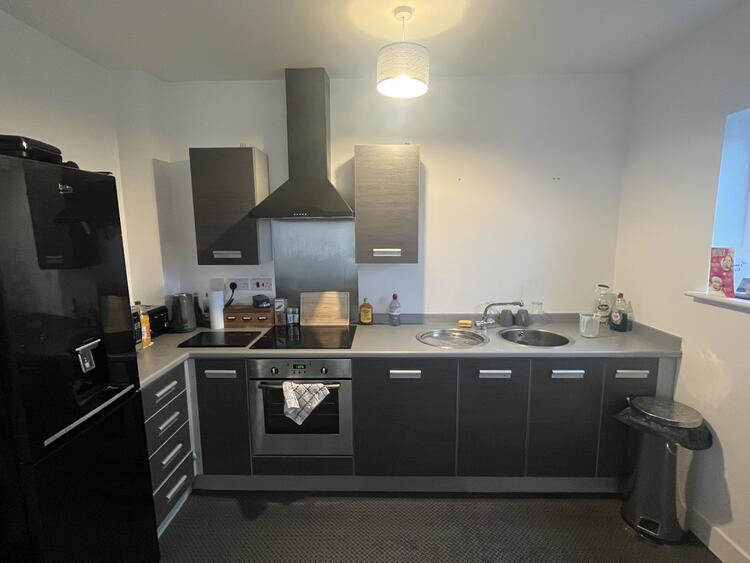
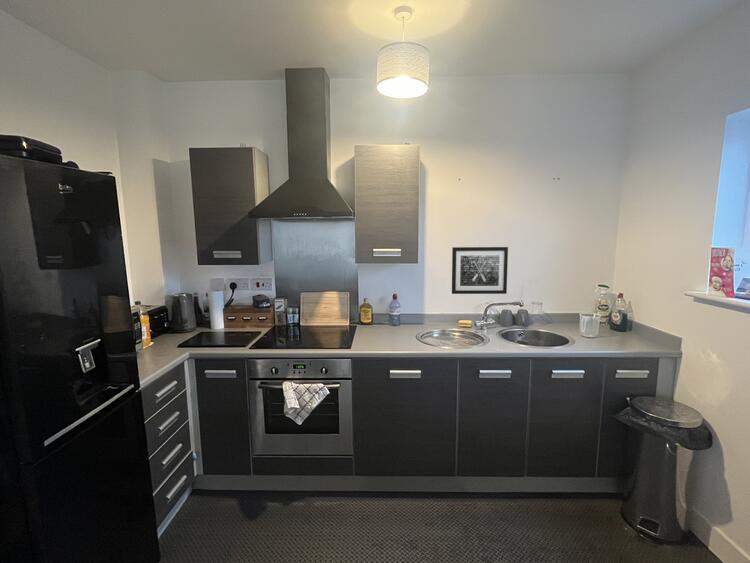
+ wall art [451,246,509,295]
